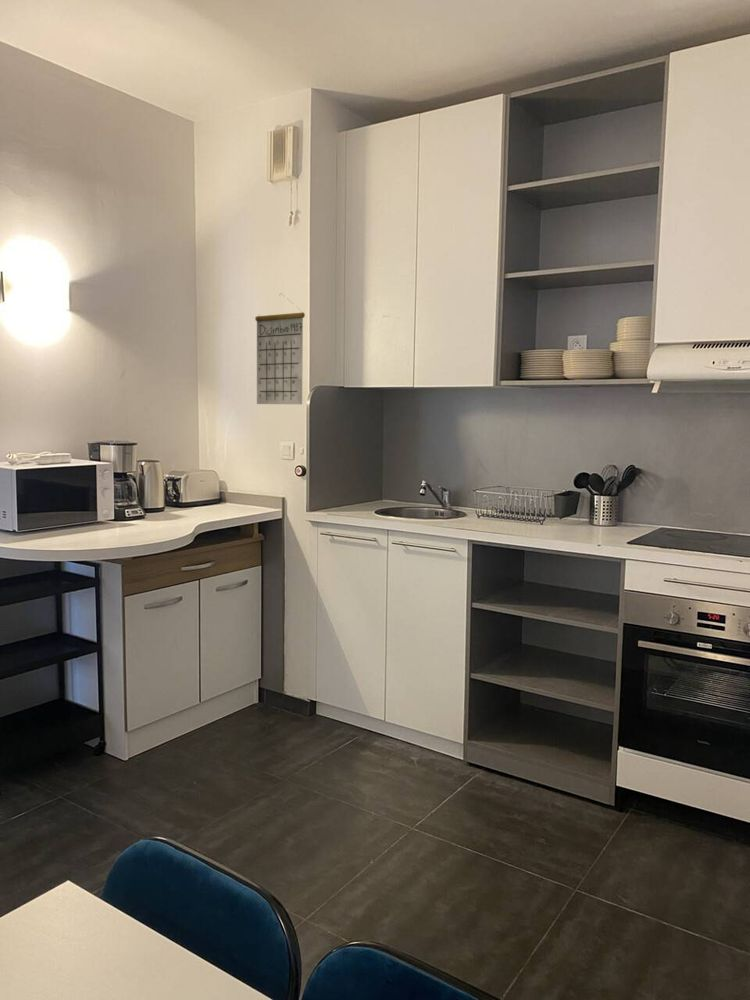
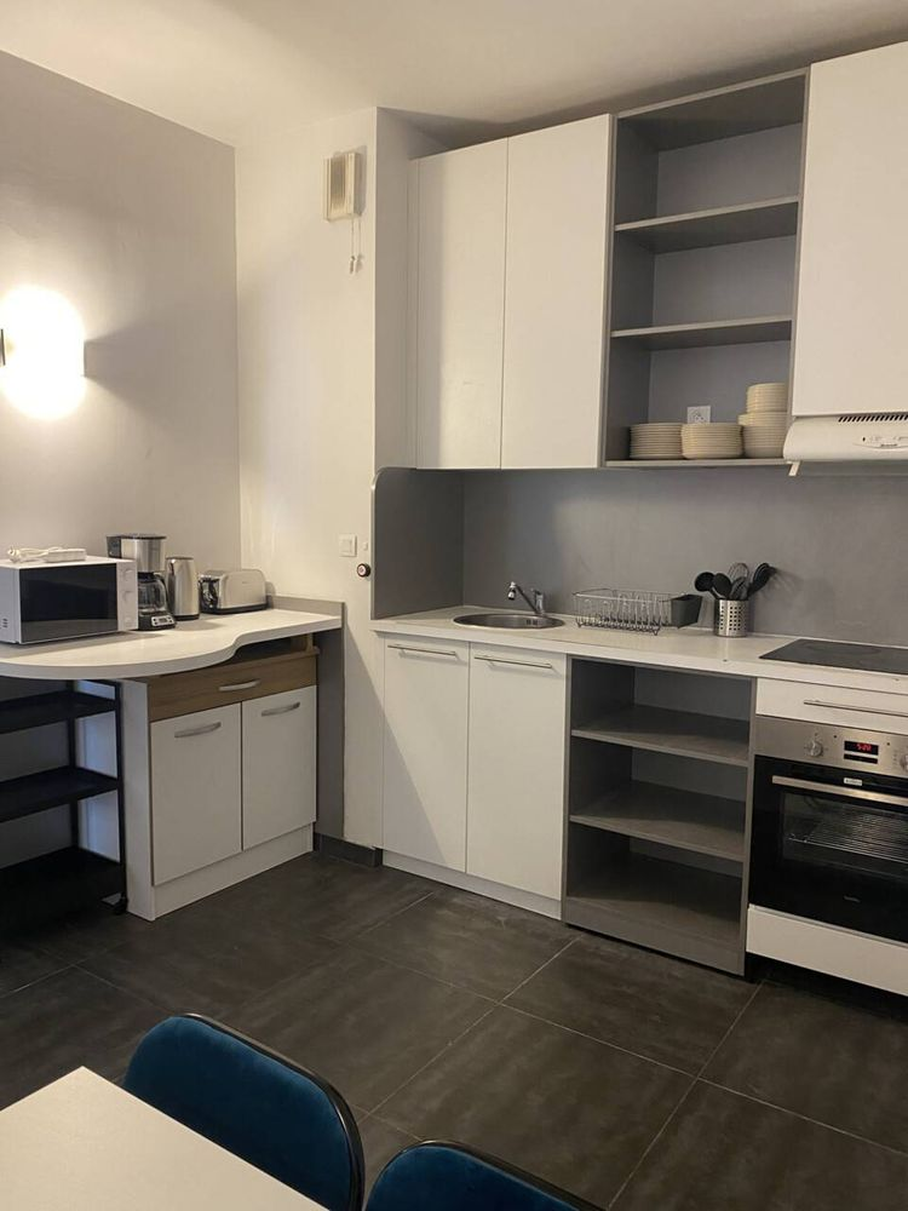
- calendar [254,292,306,405]
